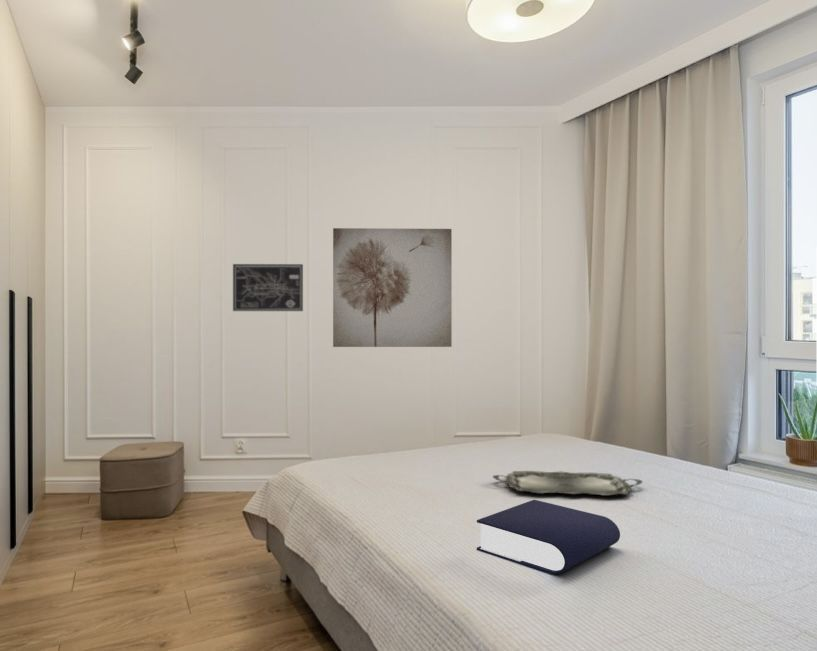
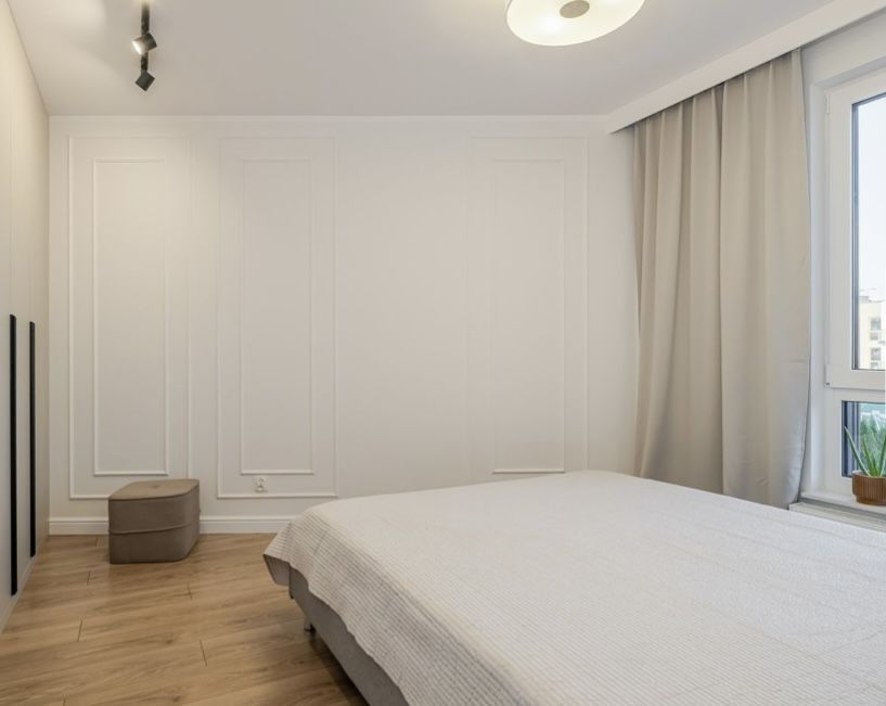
- wall art [232,263,304,312]
- wall art [332,227,453,348]
- book [476,499,621,576]
- serving tray [492,470,643,497]
